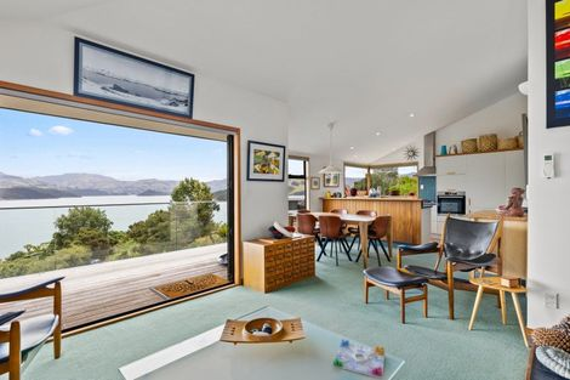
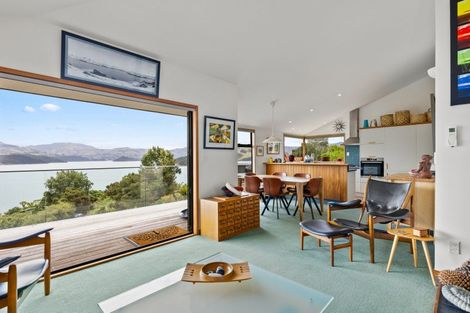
- board game [331,338,386,379]
